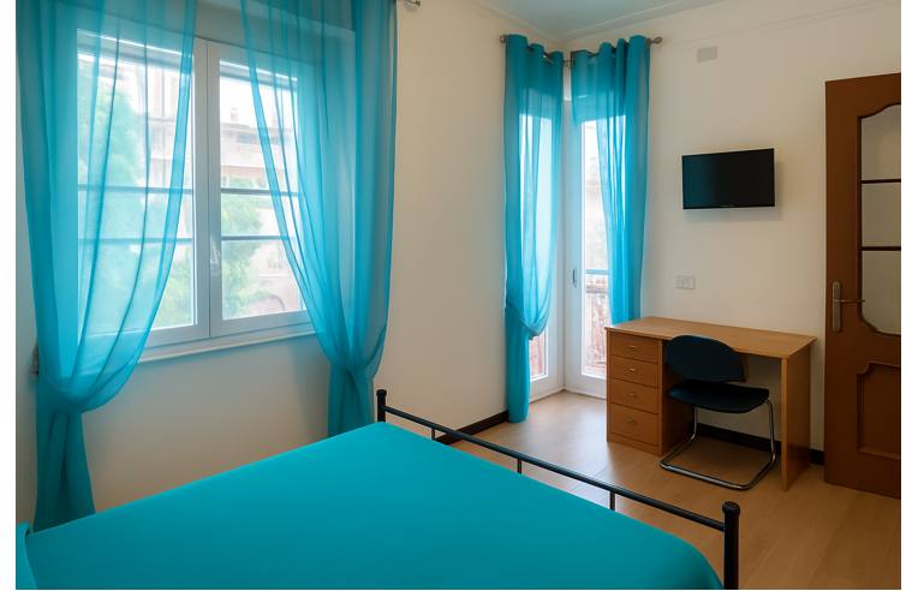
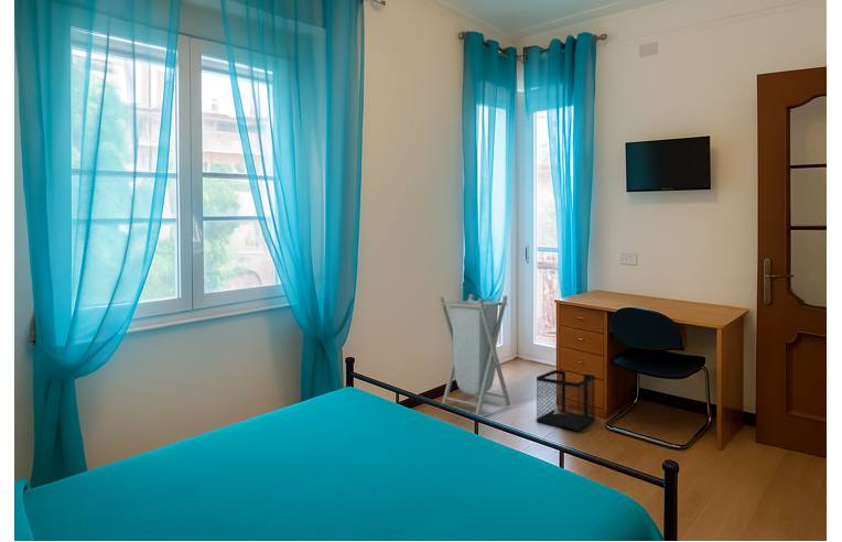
+ laundry hamper [438,293,511,416]
+ wastebasket [536,369,596,432]
